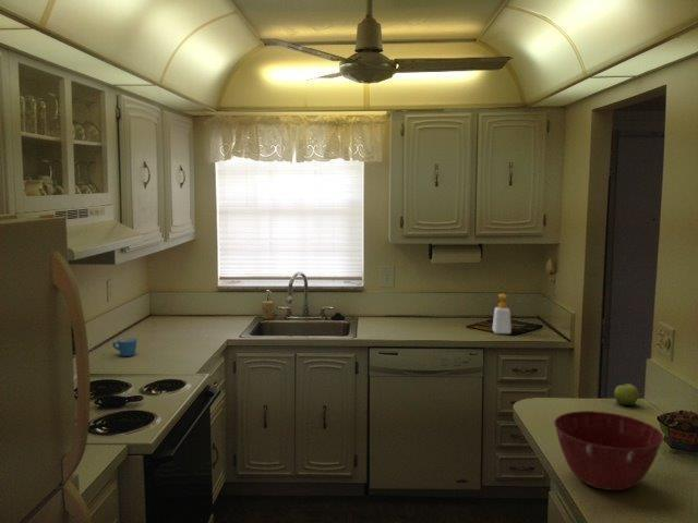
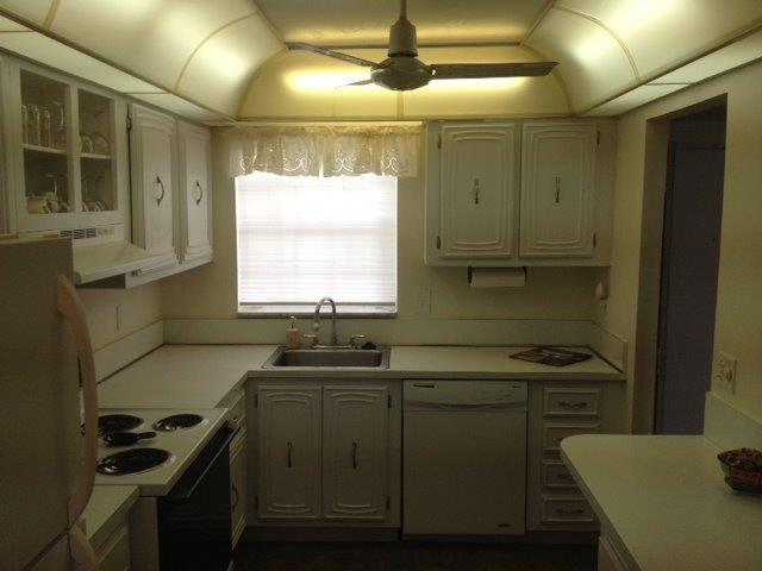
- fruit [613,382,639,406]
- mixing bowl [553,410,664,491]
- mug [111,337,139,357]
- soap bottle [491,293,513,335]
